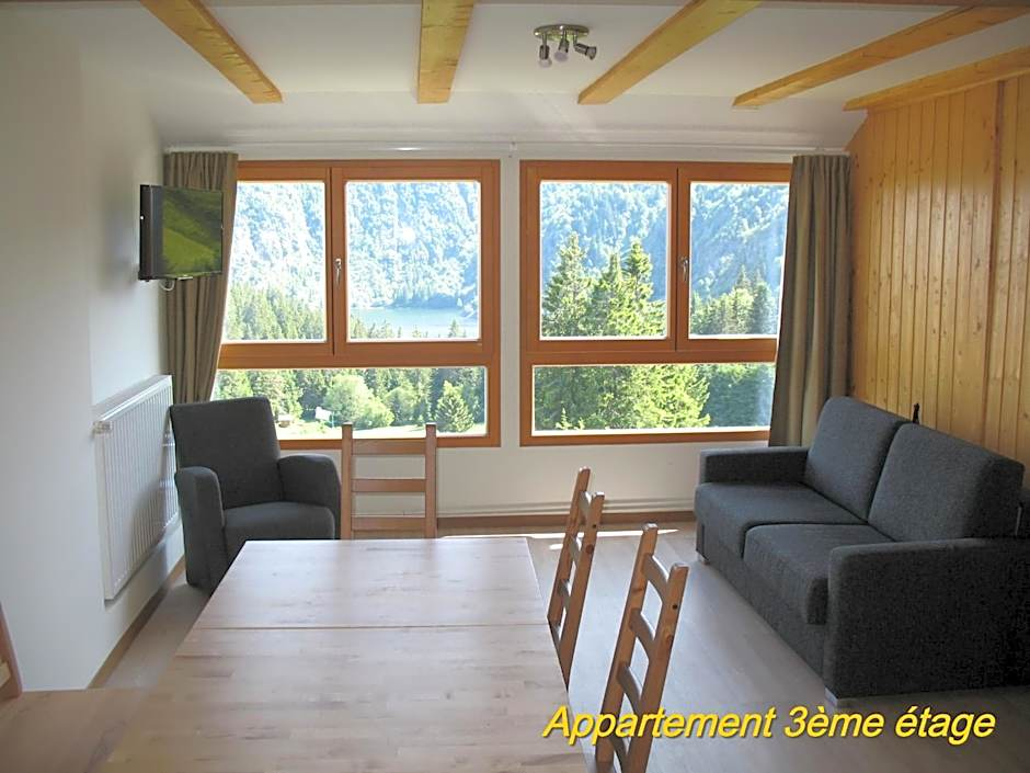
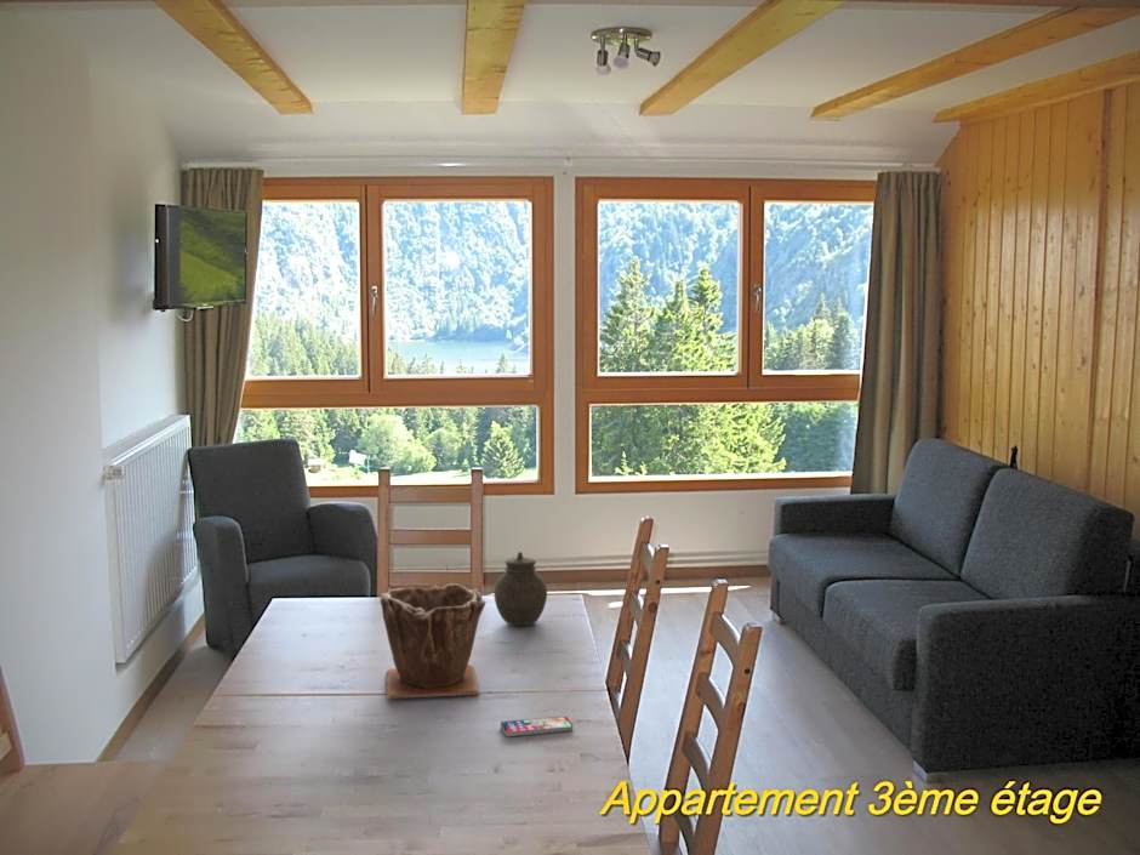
+ smartphone [500,716,574,737]
+ jar [492,551,548,627]
+ plant pot [380,582,486,700]
